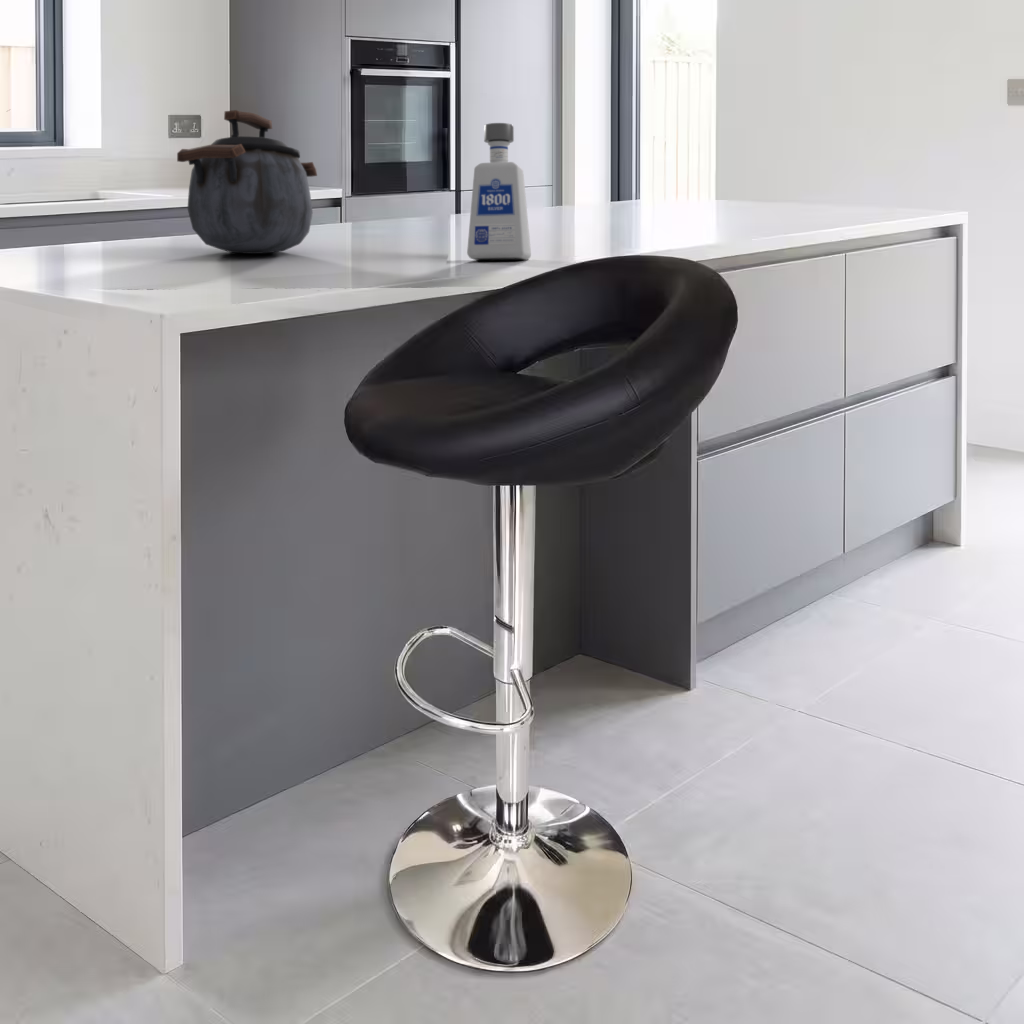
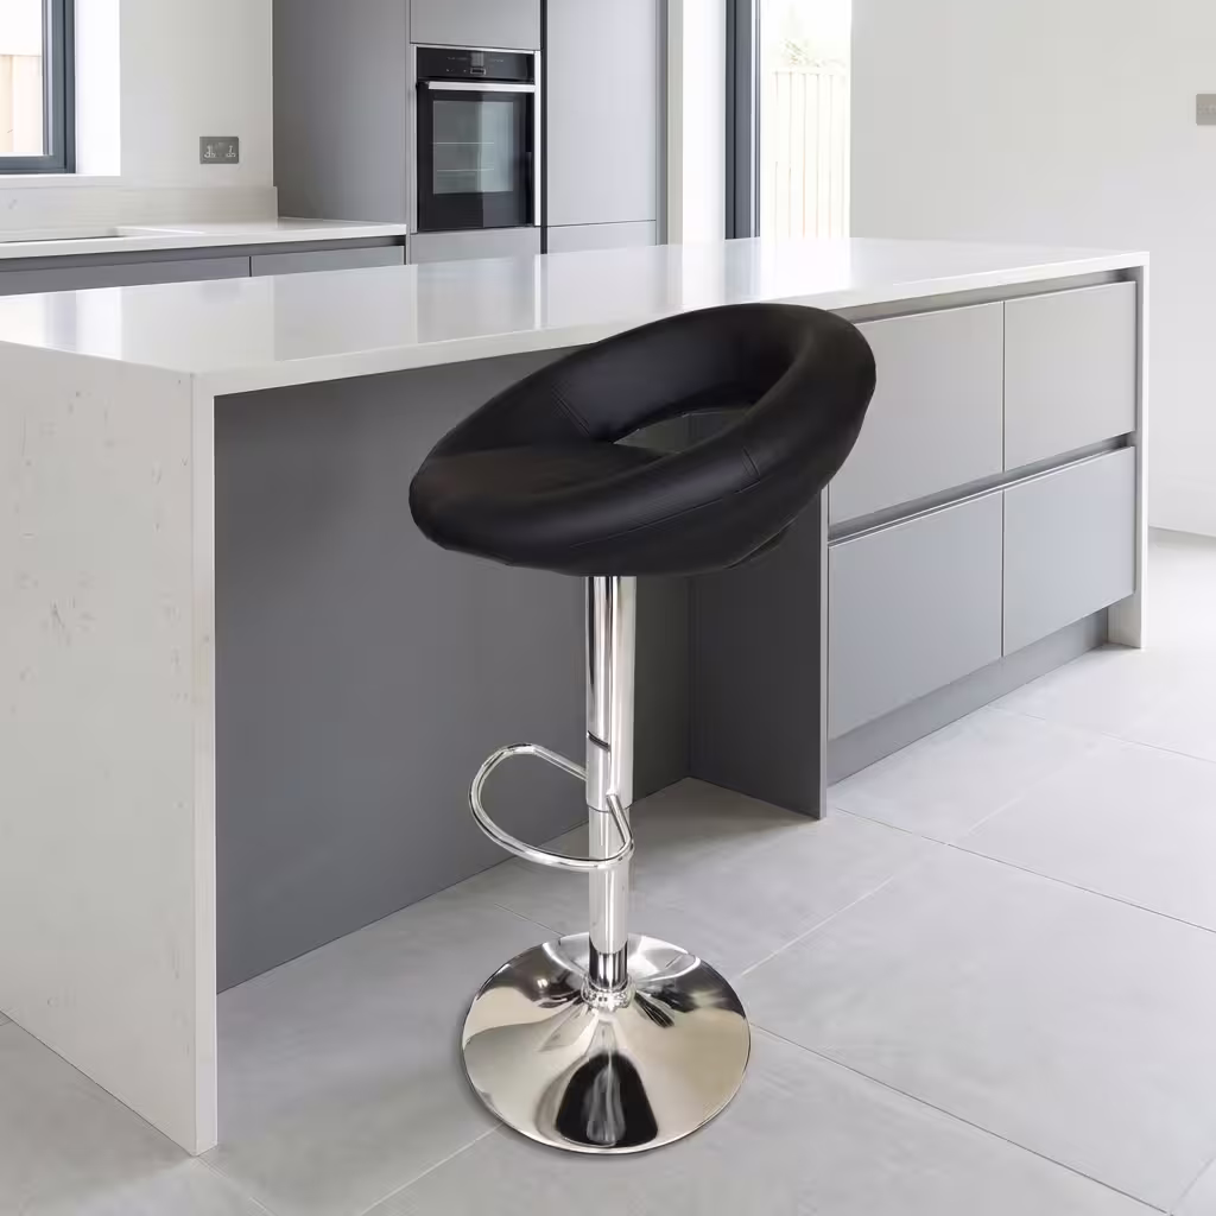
- kettle [176,109,318,255]
- soap dispenser [466,122,532,262]
